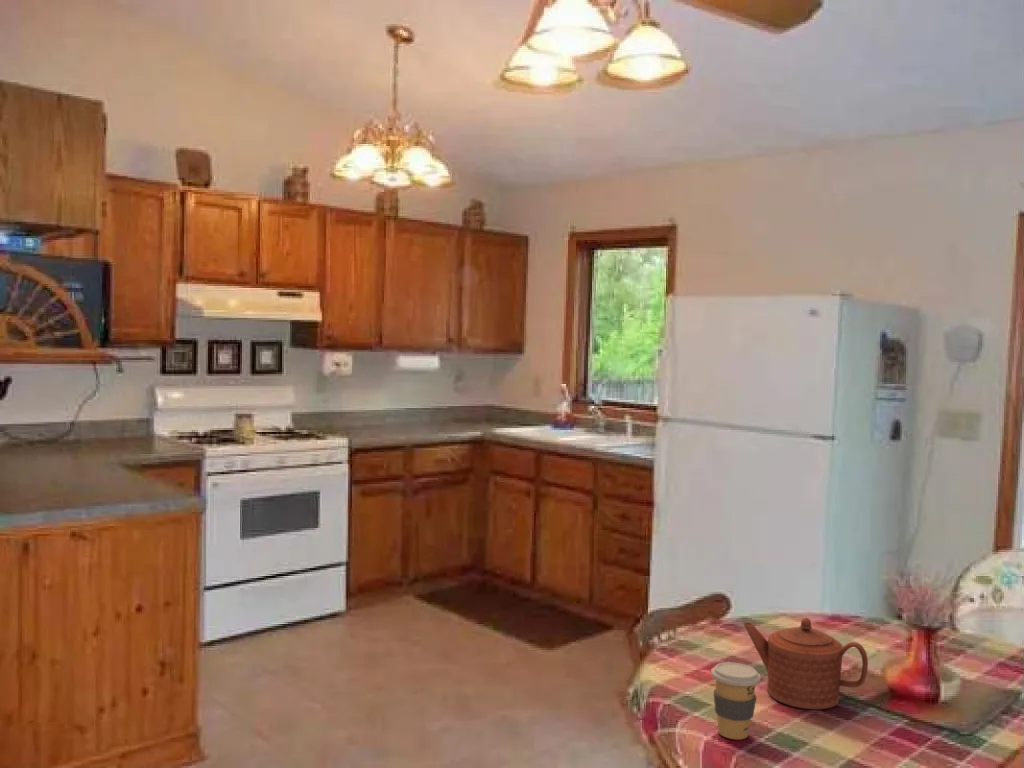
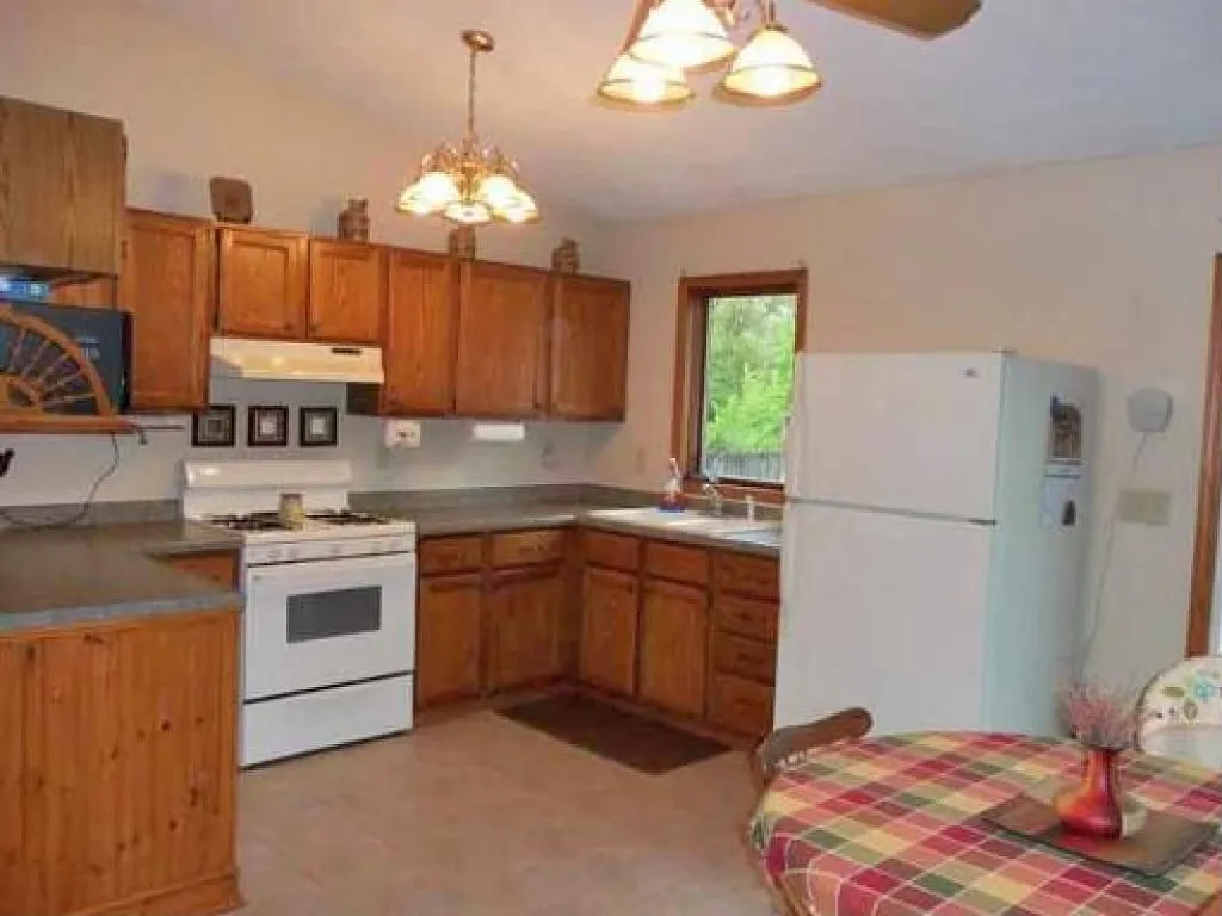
- coffee cup [710,661,762,740]
- teapot [742,617,869,710]
